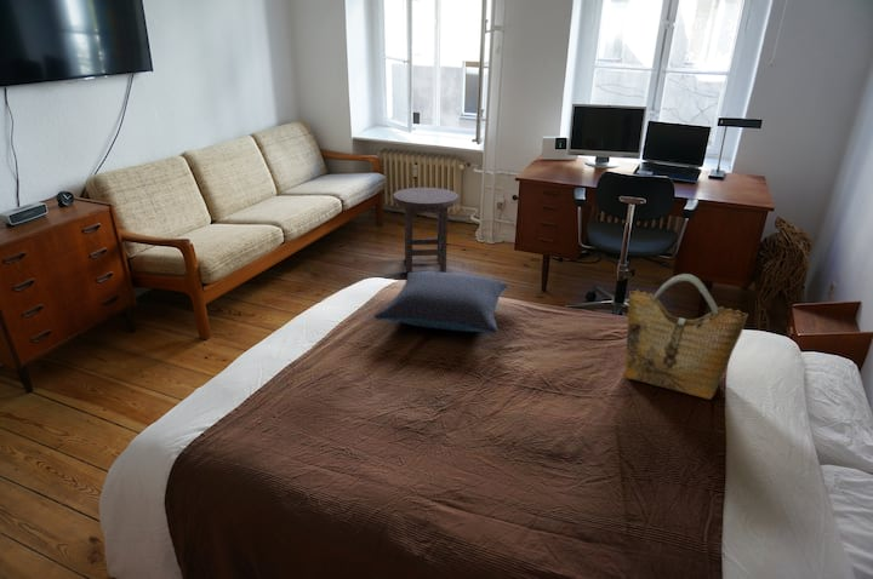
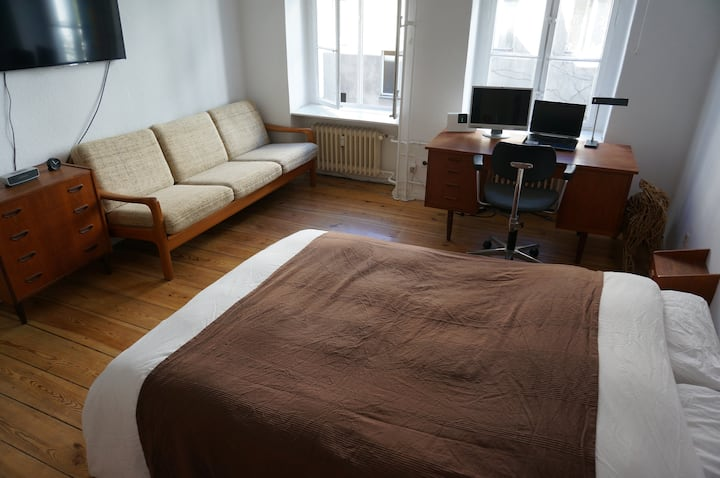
- grocery bag [624,273,749,401]
- stool [392,187,460,275]
- pillow [373,270,509,334]
